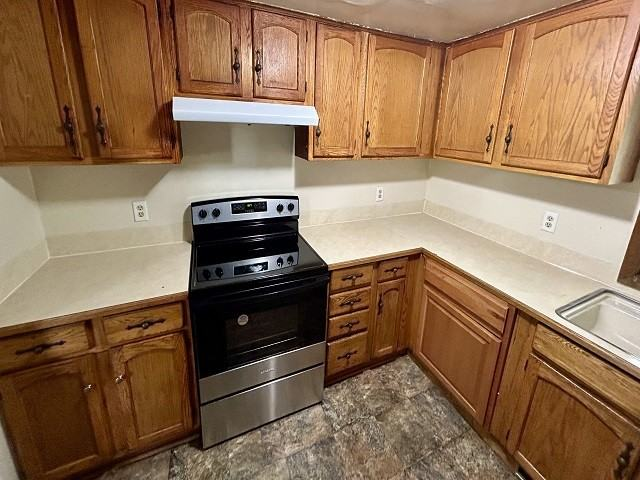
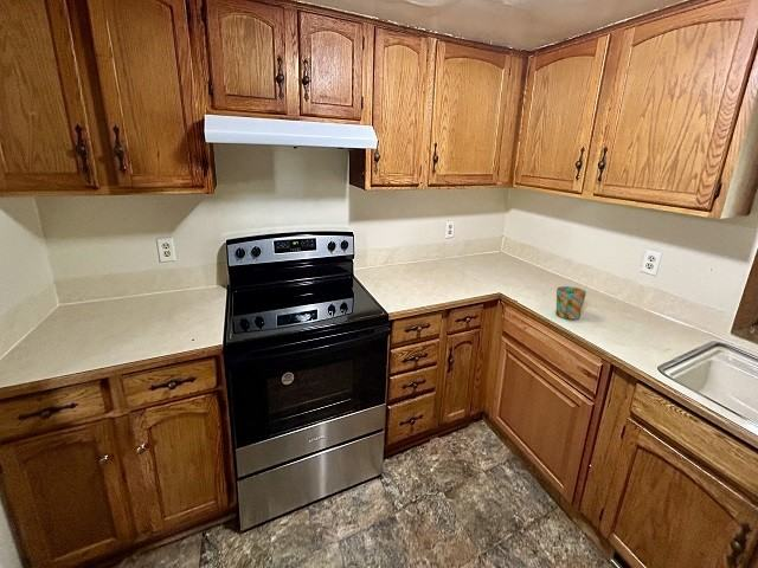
+ mug [554,285,587,321]
